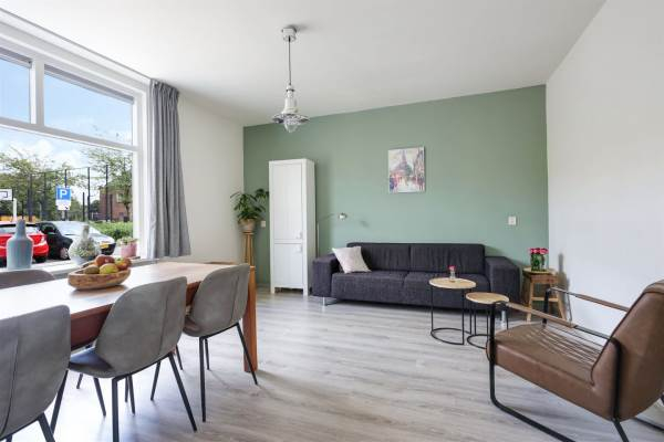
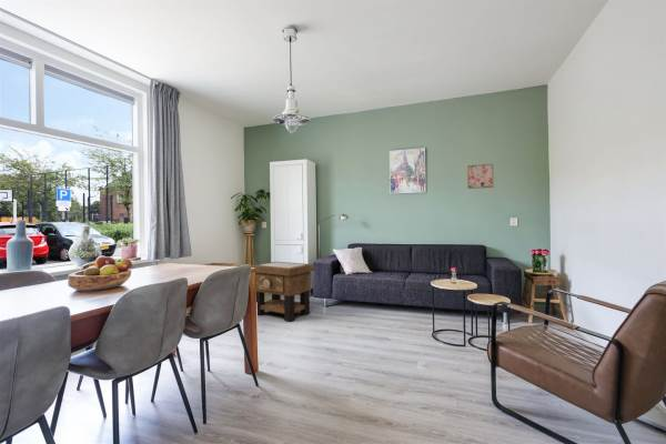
+ wall art [466,163,494,190]
+ side table [250,261,315,323]
